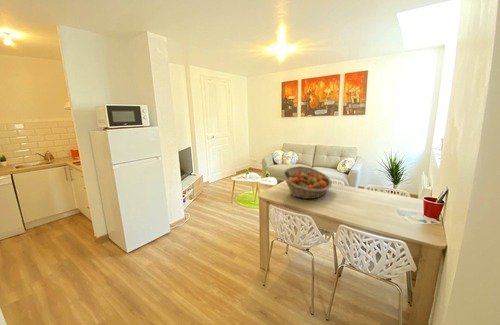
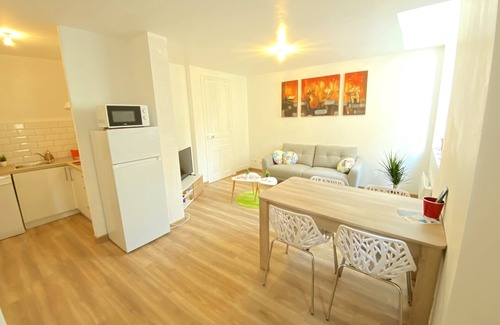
- fruit basket [281,165,333,200]
